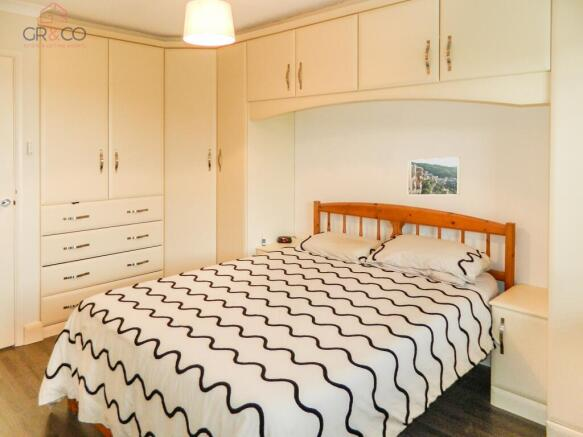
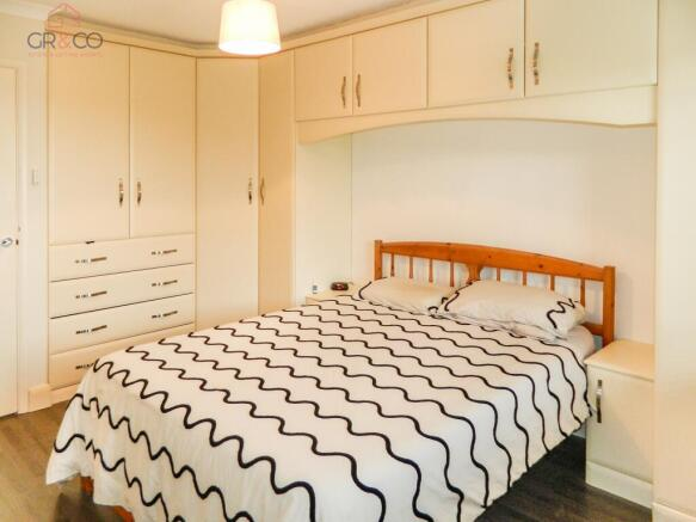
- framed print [407,156,461,196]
